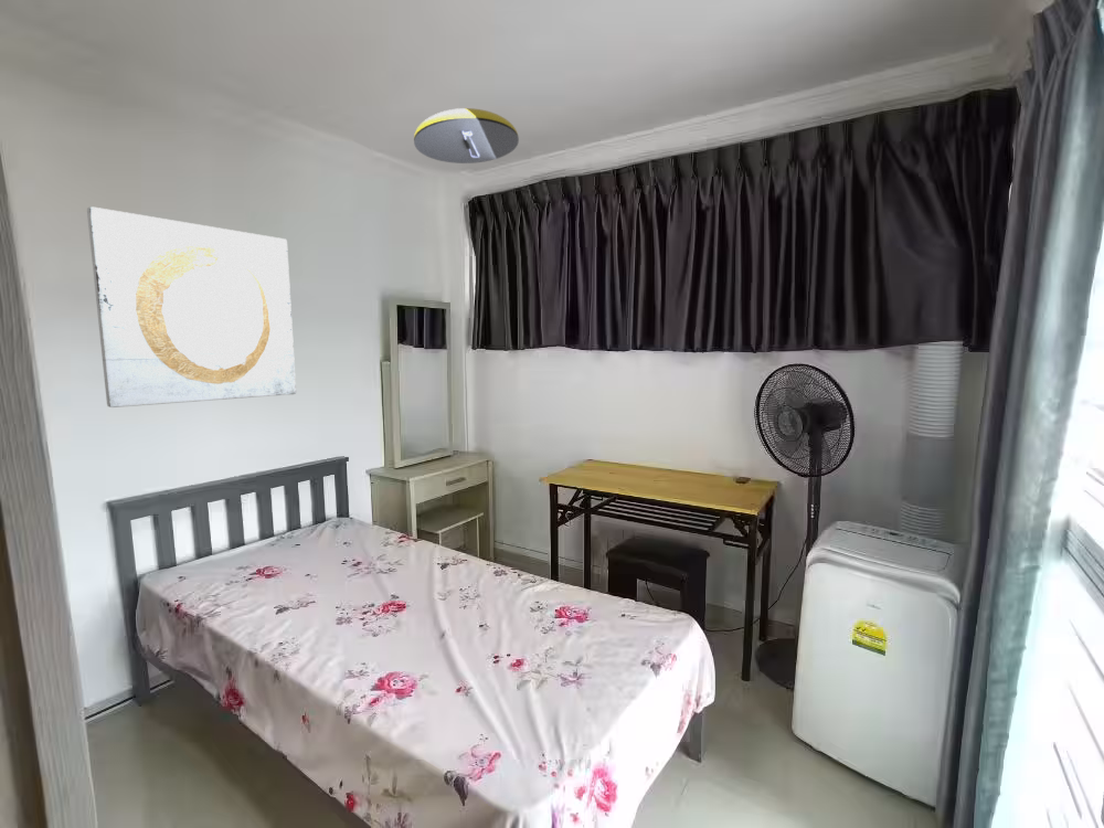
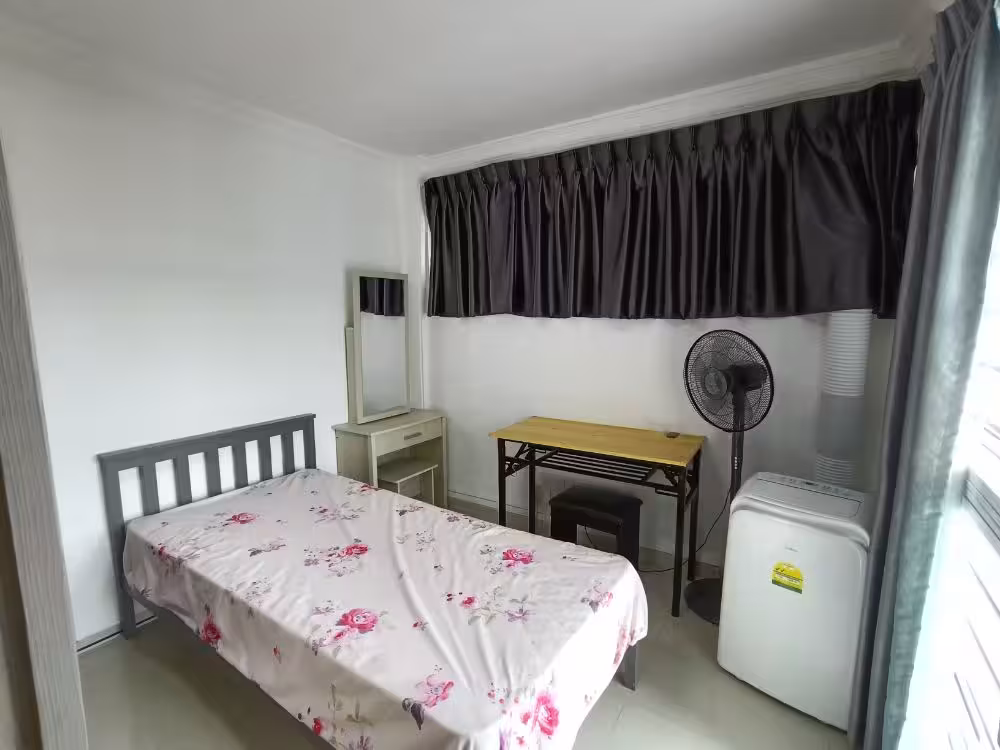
- wall art [86,205,297,408]
- ceiling light [413,107,520,164]
